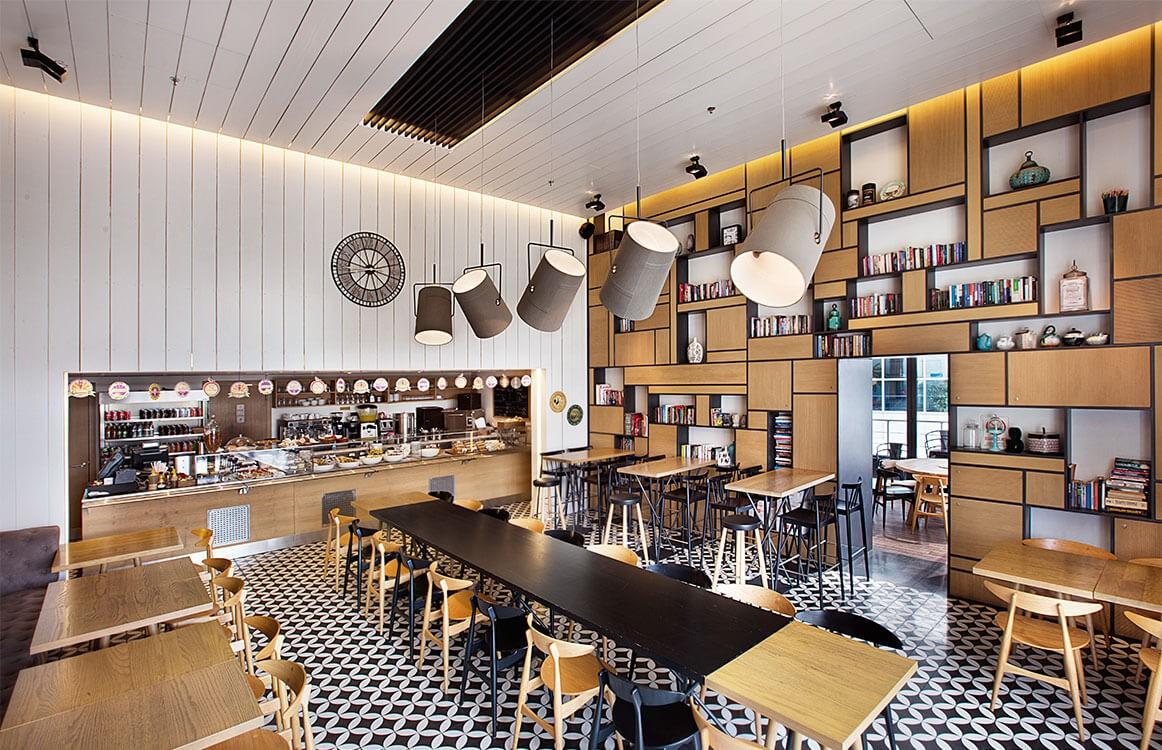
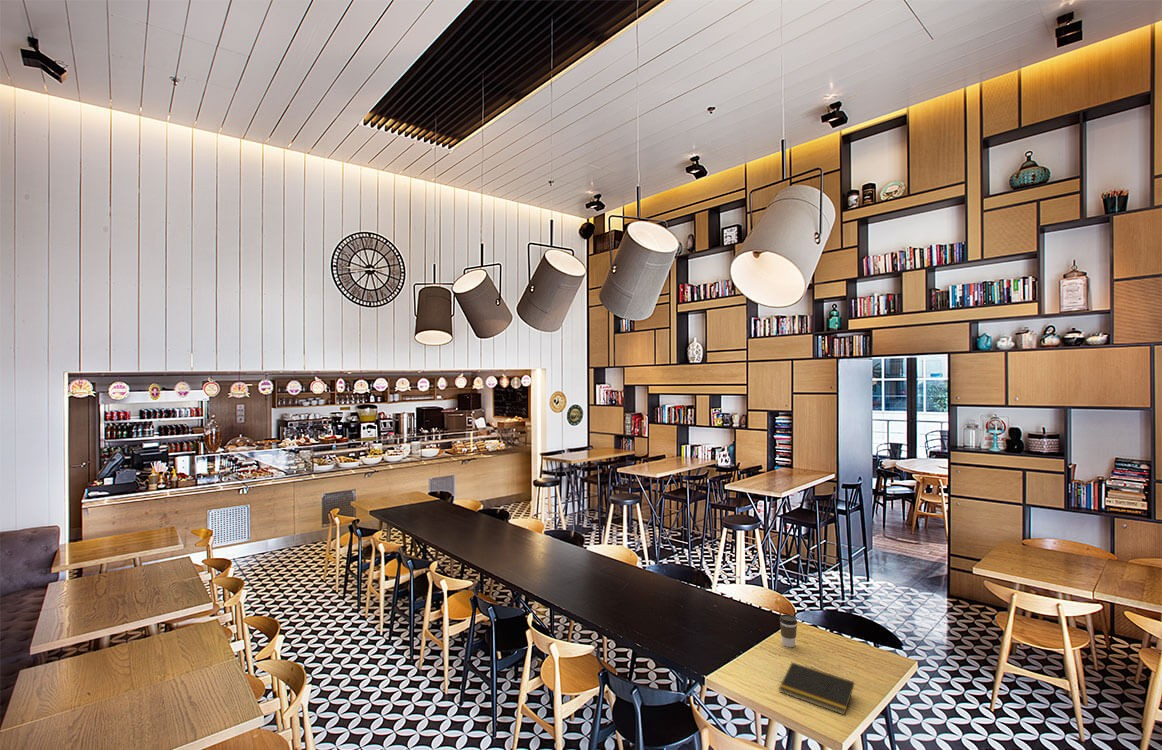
+ notepad [778,661,855,716]
+ coffee cup [779,613,798,648]
